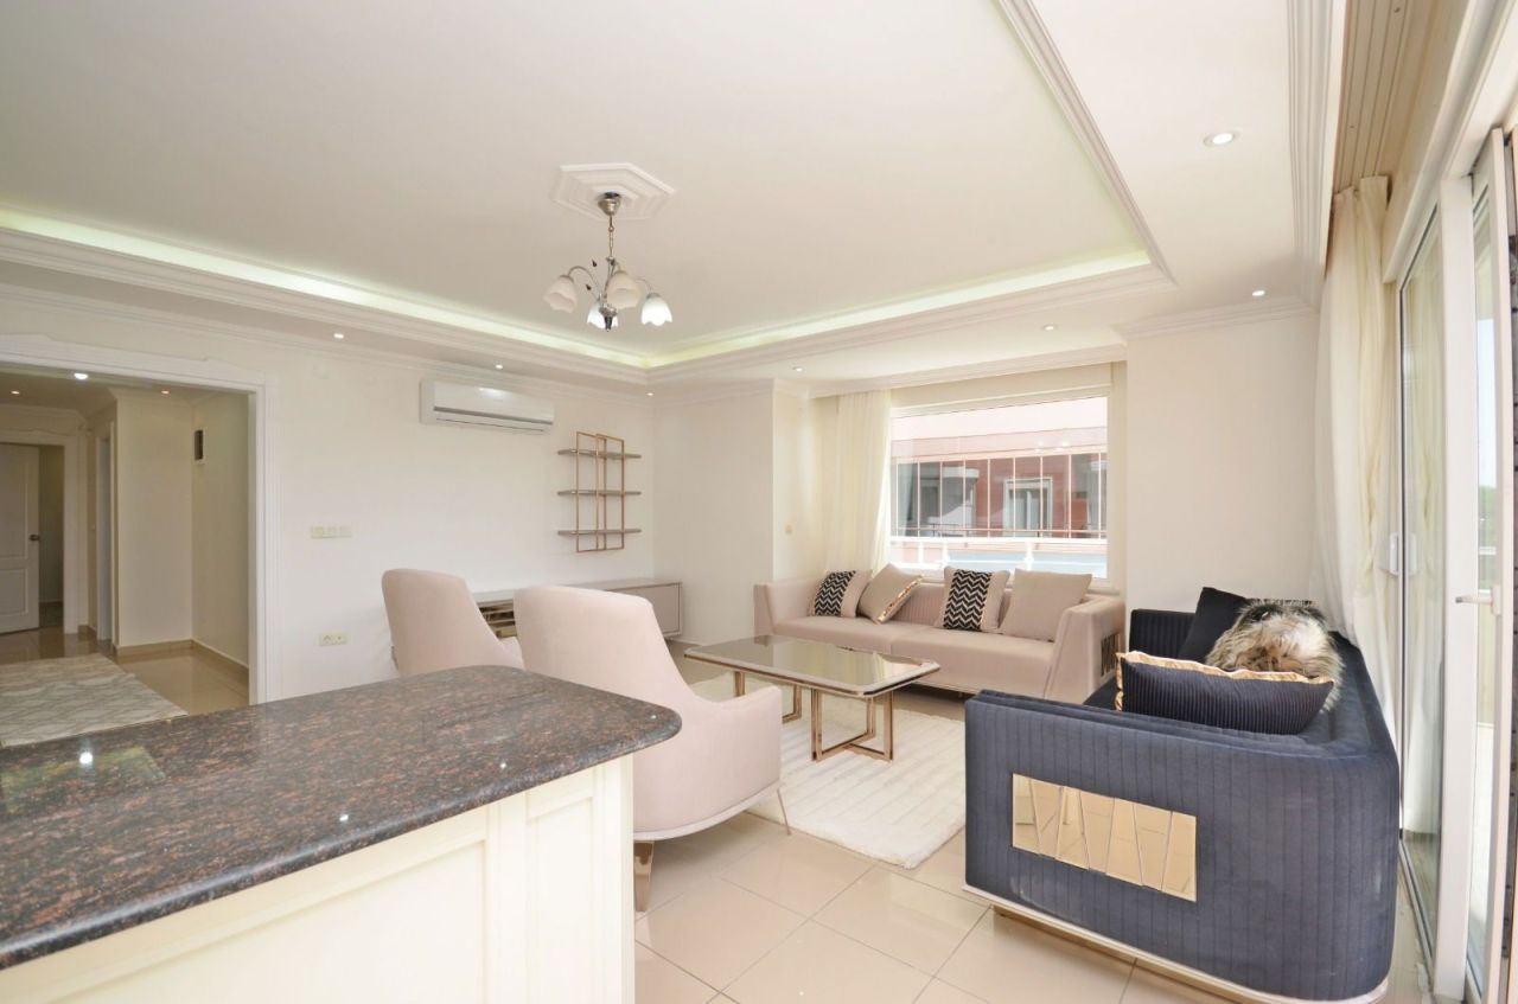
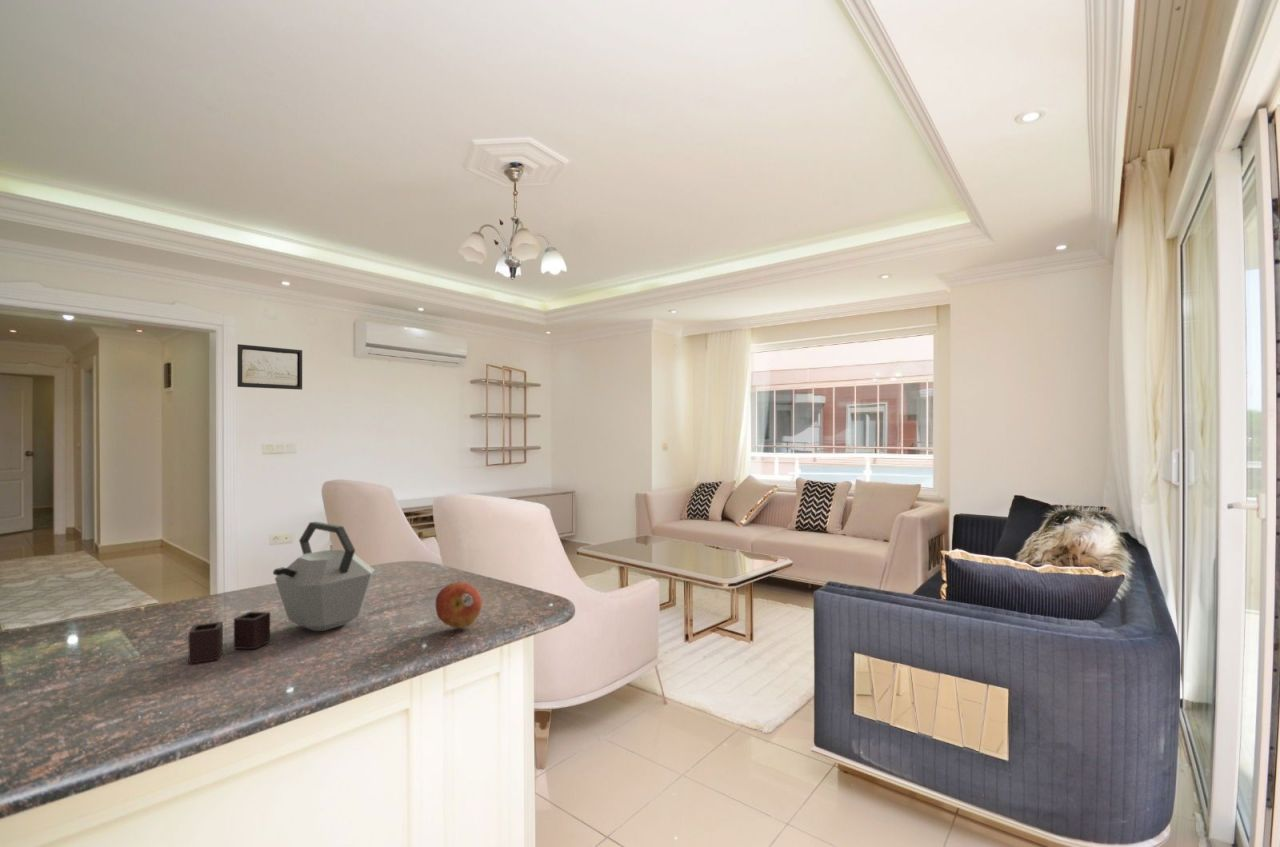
+ wall art [236,343,303,391]
+ fruit [434,581,483,629]
+ kettle [188,521,376,665]
